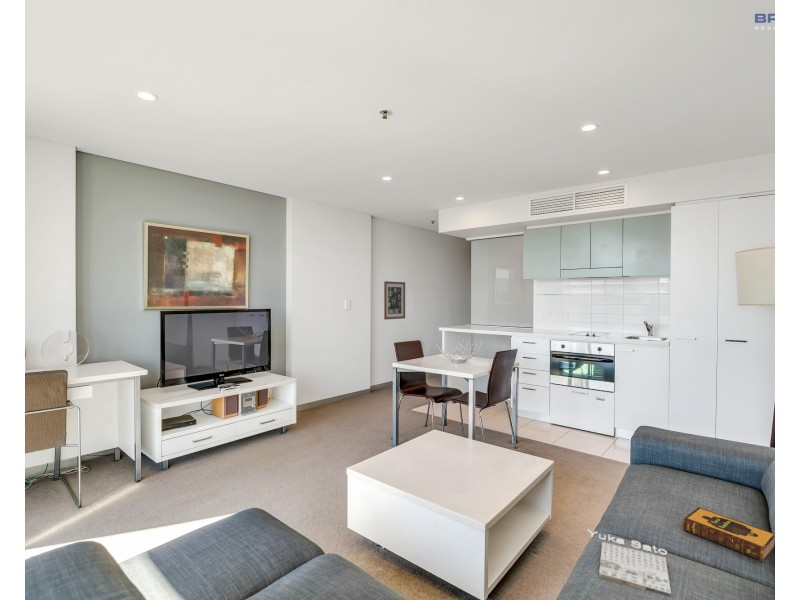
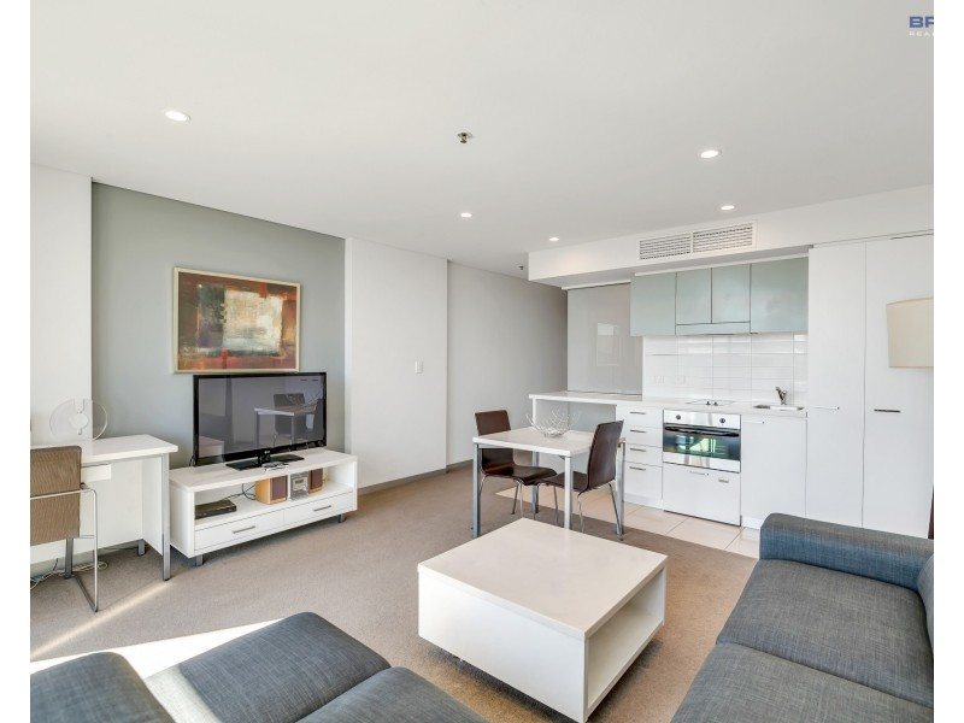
- magazine [587,529,672,598]
- wall art [383,280,406,321]
- hardback book [681,507,775,563]
